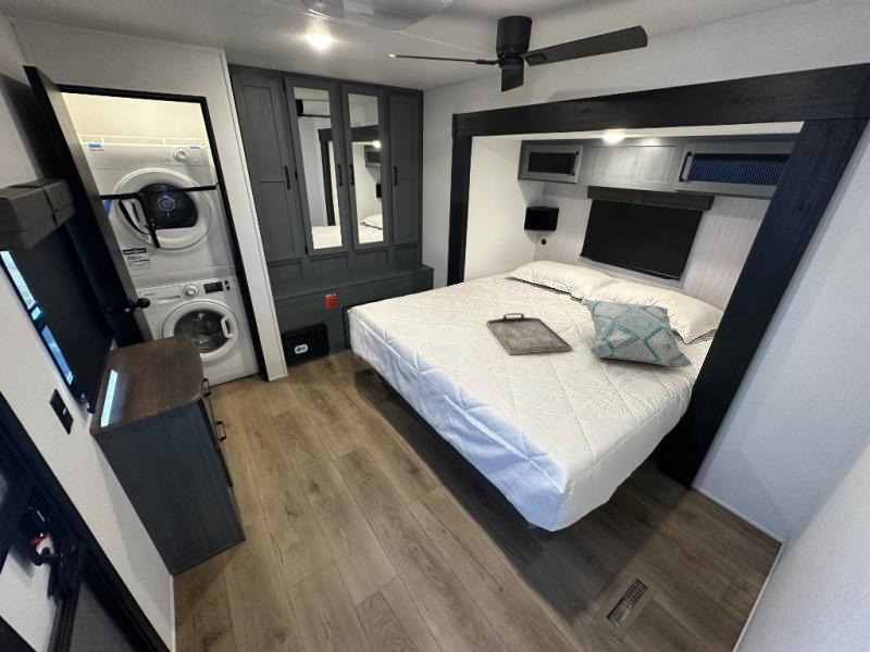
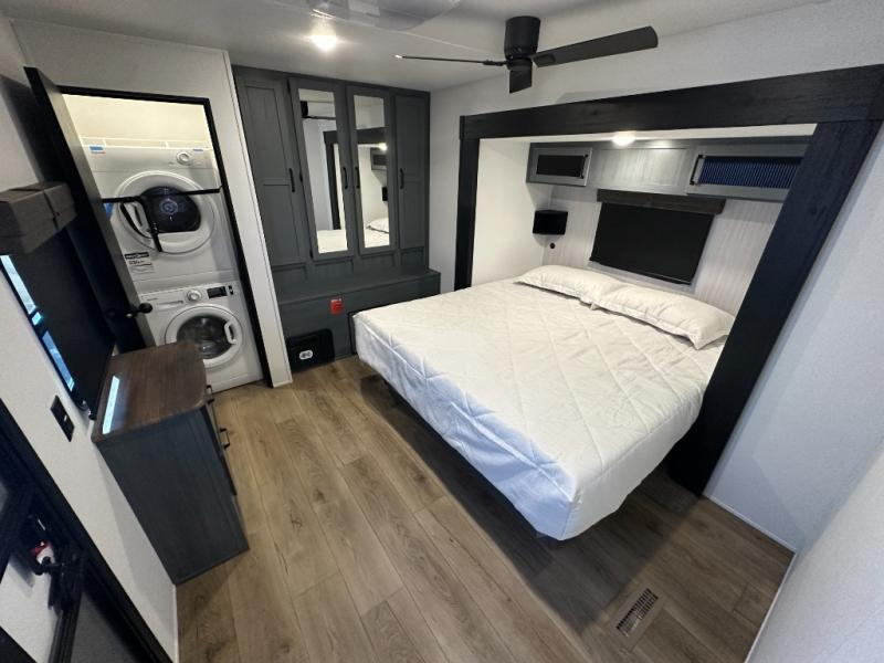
- decorative pillow [583,300,694,368]
- serving tray [485,312,573,355]
